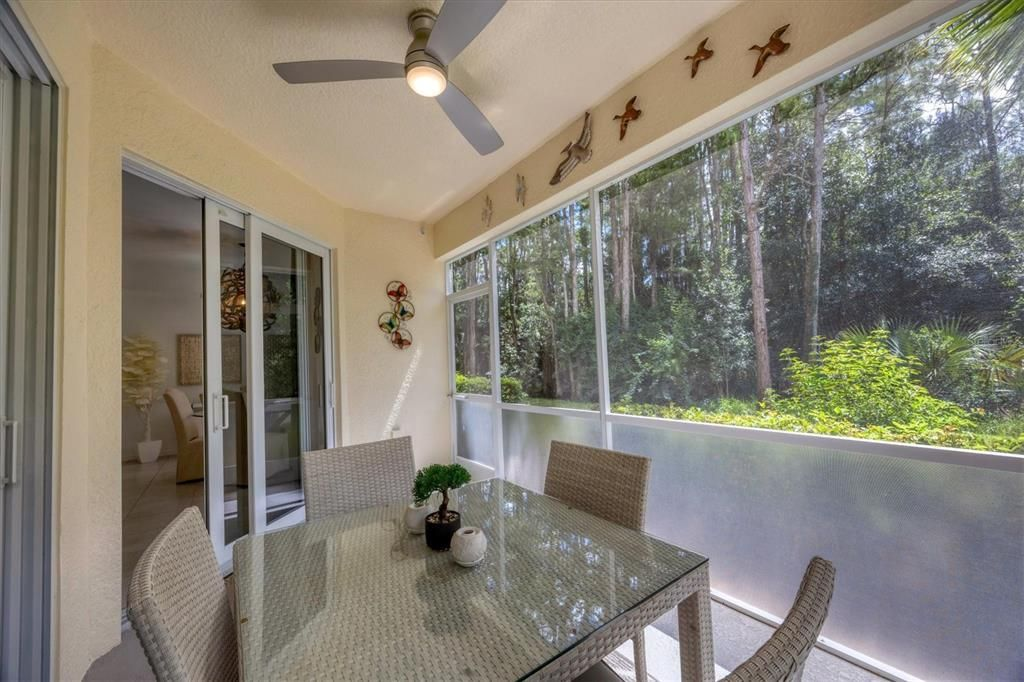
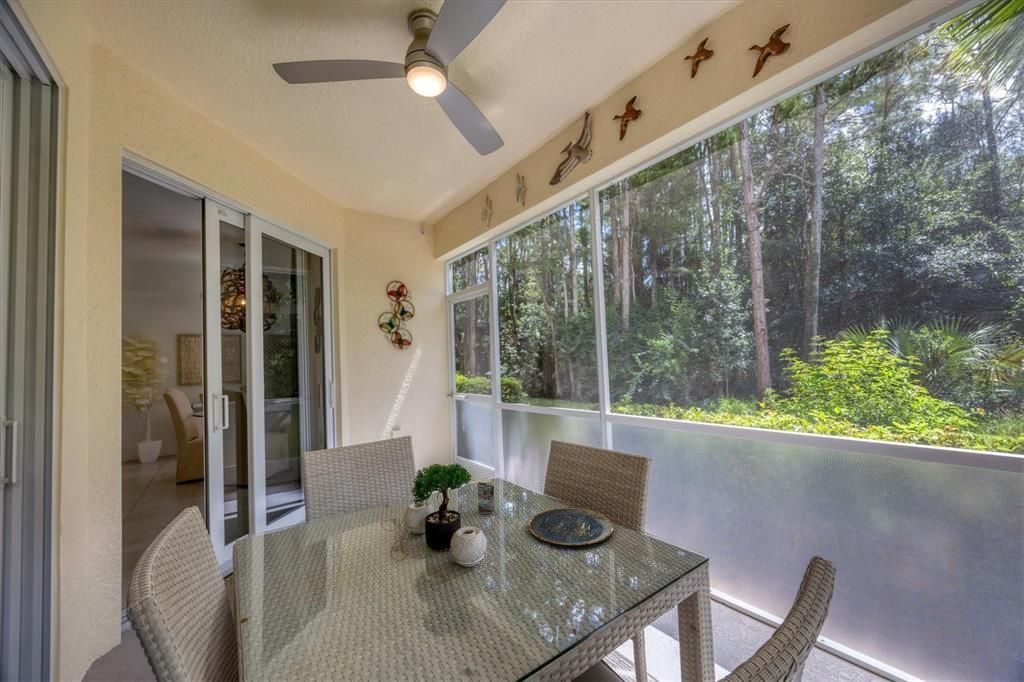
+ beverage can [477,477,495,515]
+ plate [527,507,615,547]
